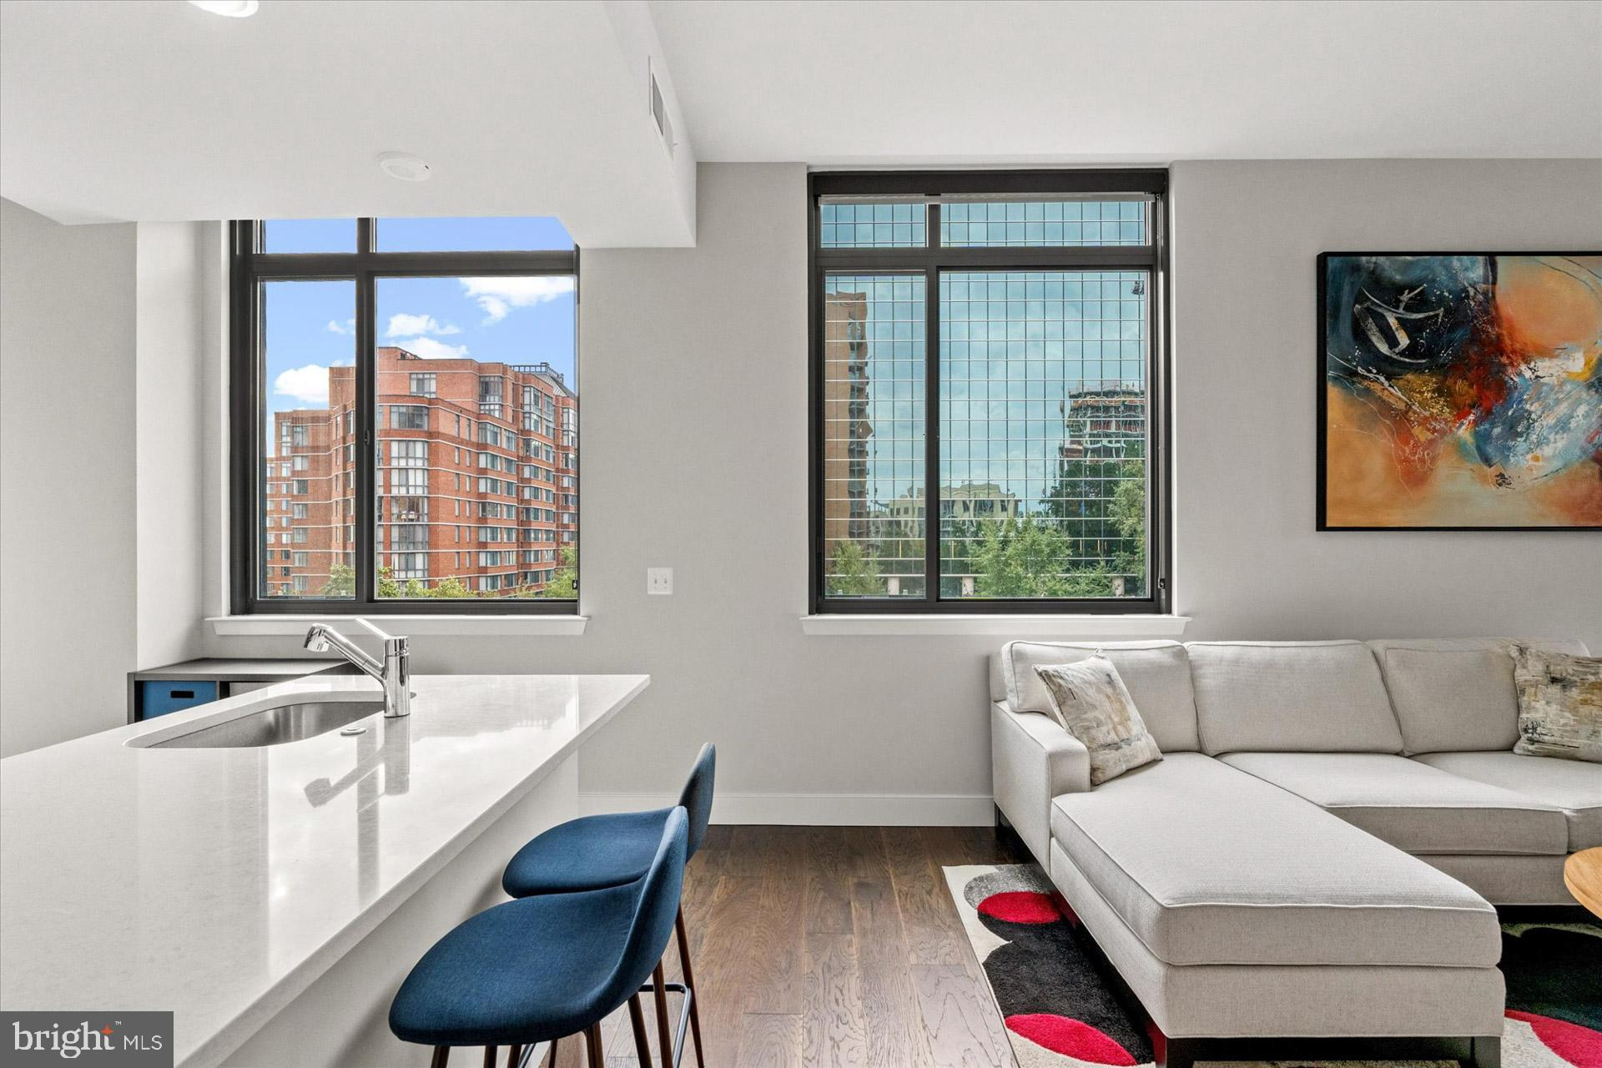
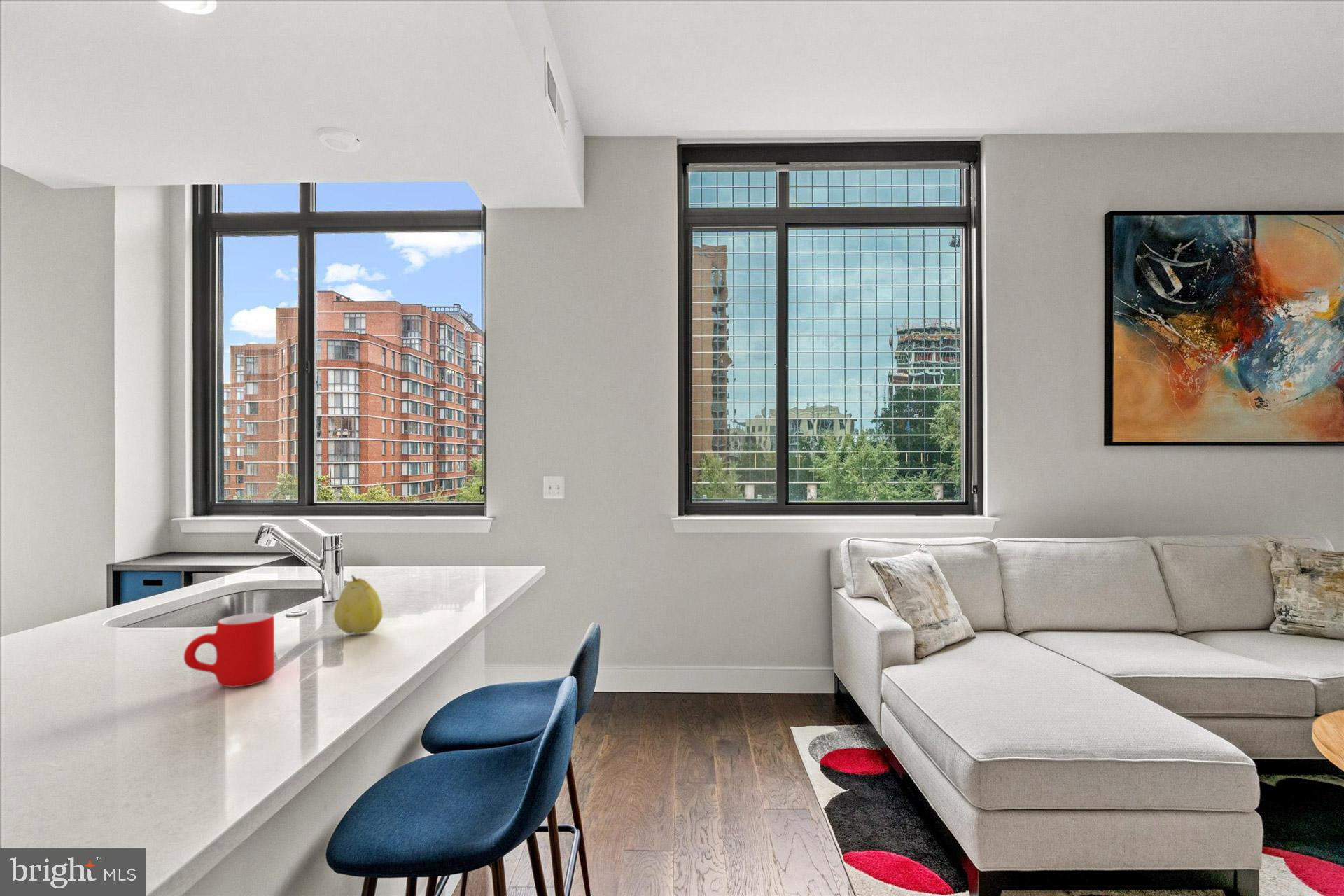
+ fruit [333,574,384,636]
+ mug [183,612,275,688]
